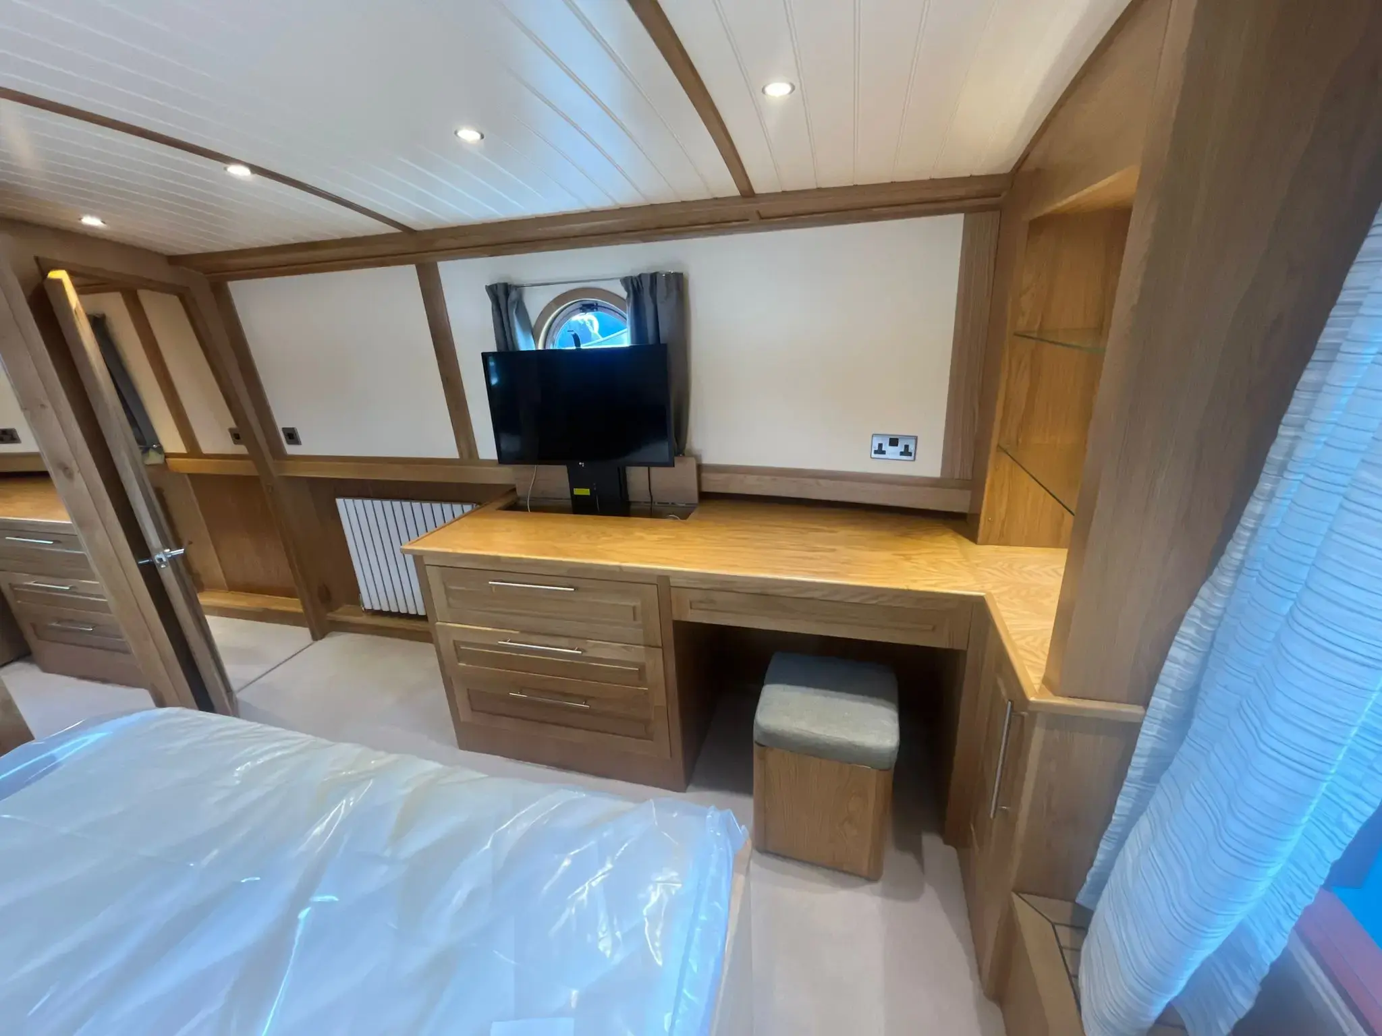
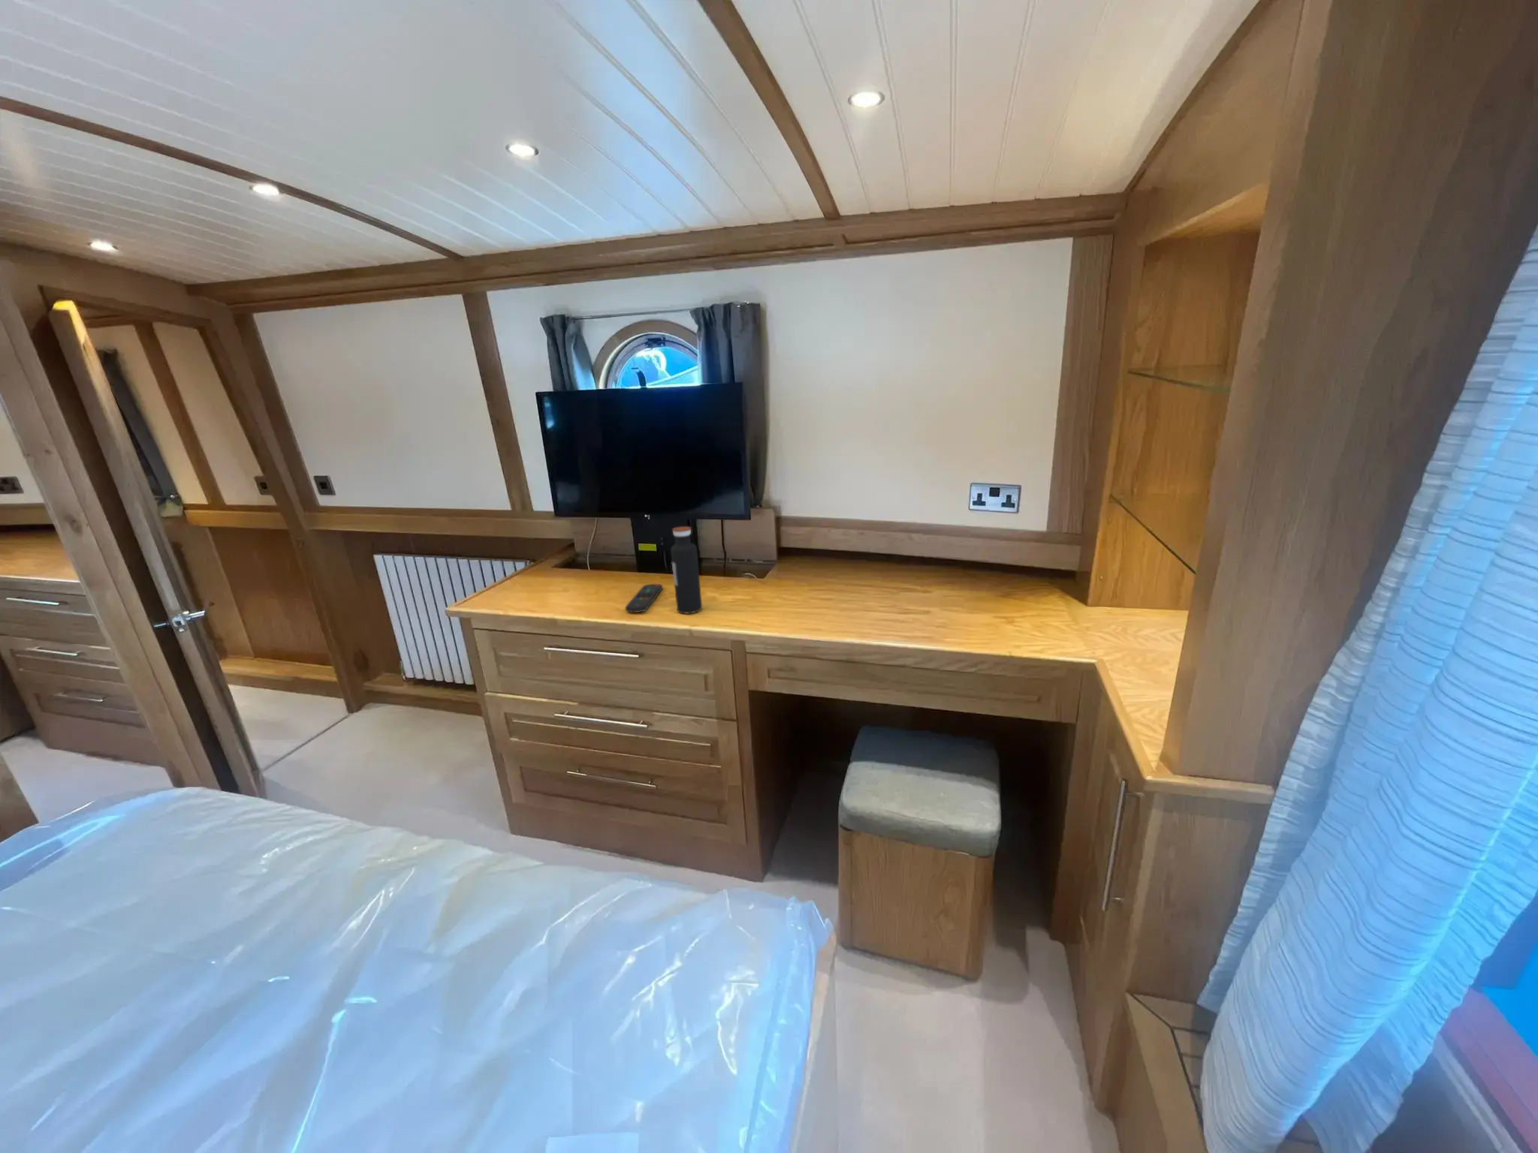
+ water bottle [670,526,702,614]
+ remote control [625,584,664,613]
